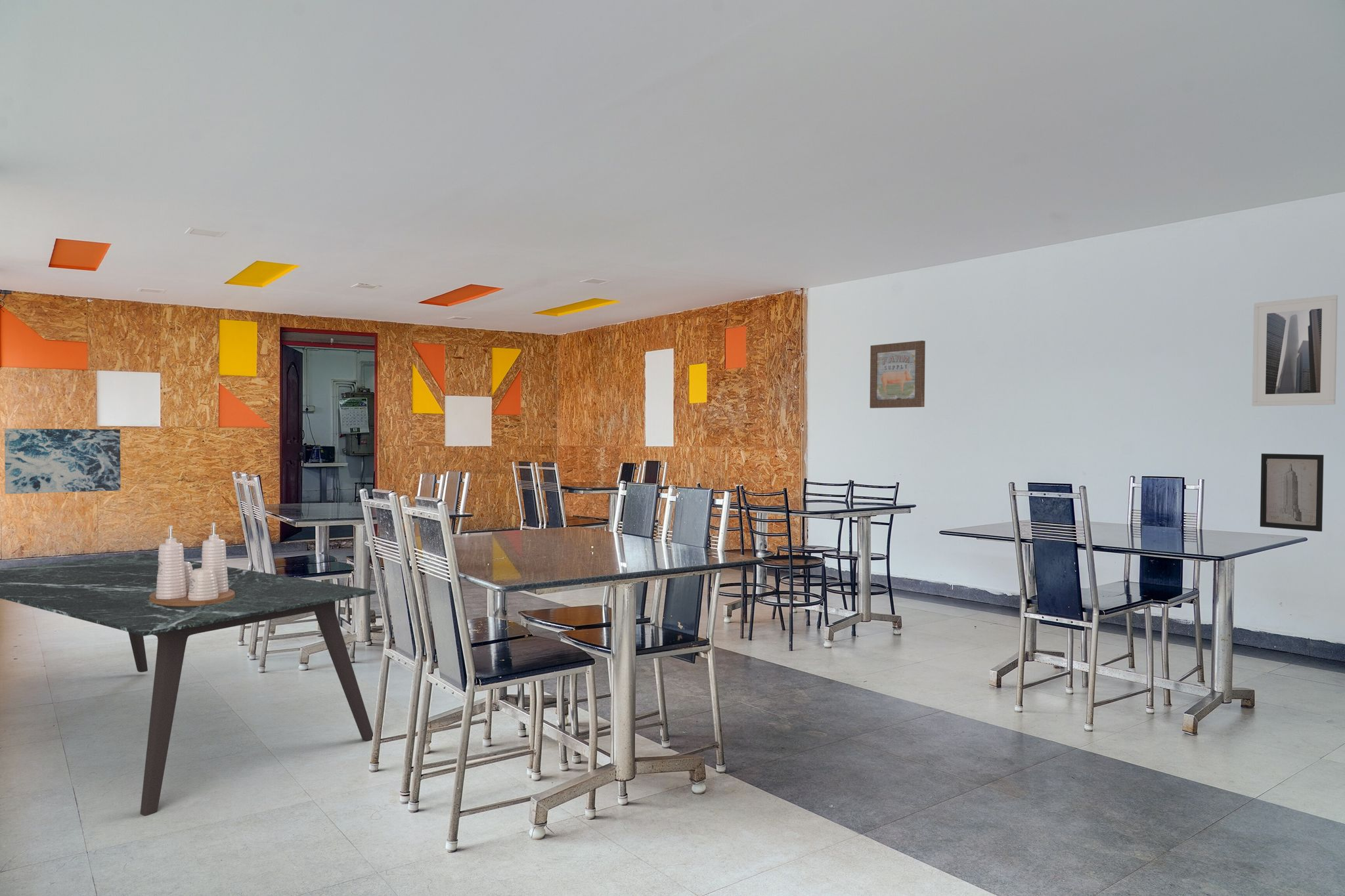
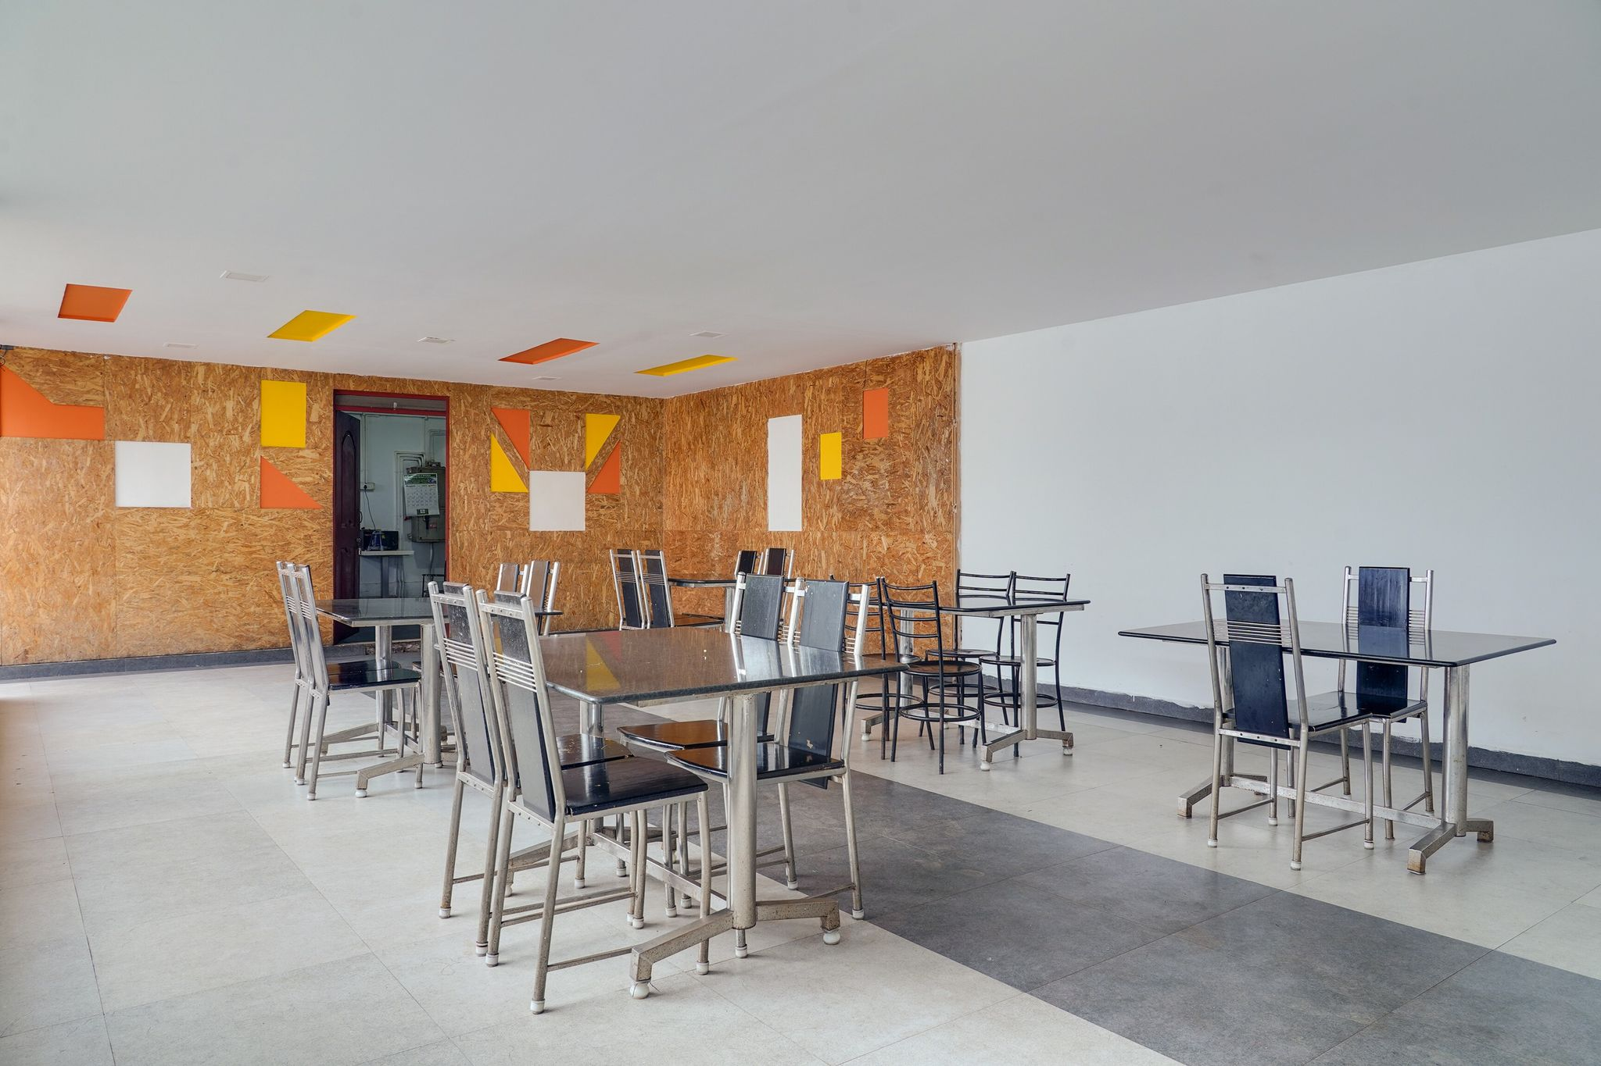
- dining table [0,553,376,817]
- wall art [1260,453,1325,532]
- wall art [870,340,926,409]
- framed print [1252,294,1338,407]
- wall art [4,428,121,494]
- condiment set [149,522,235,607]
